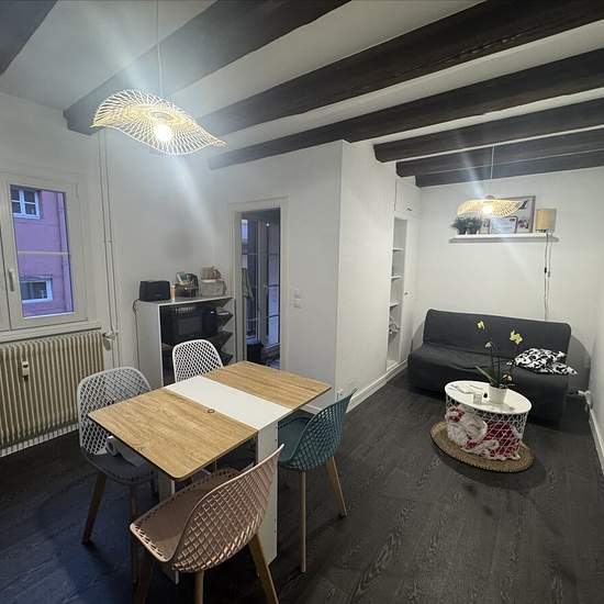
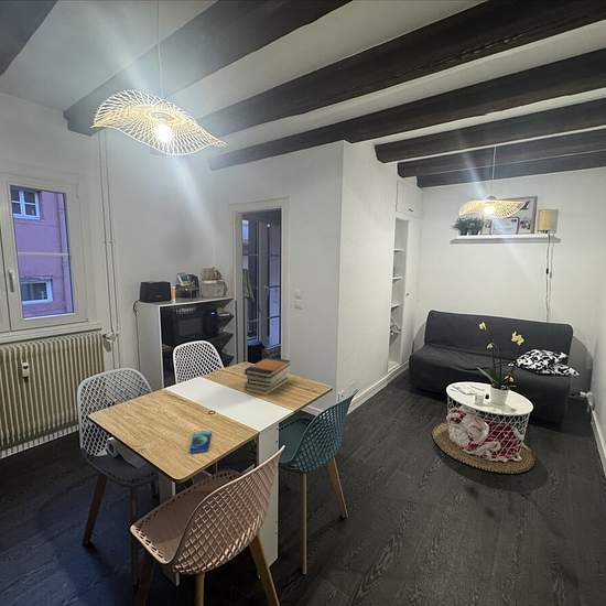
+ book stack [244,356,292,397]
+ smartphone [188,430,213,454]
